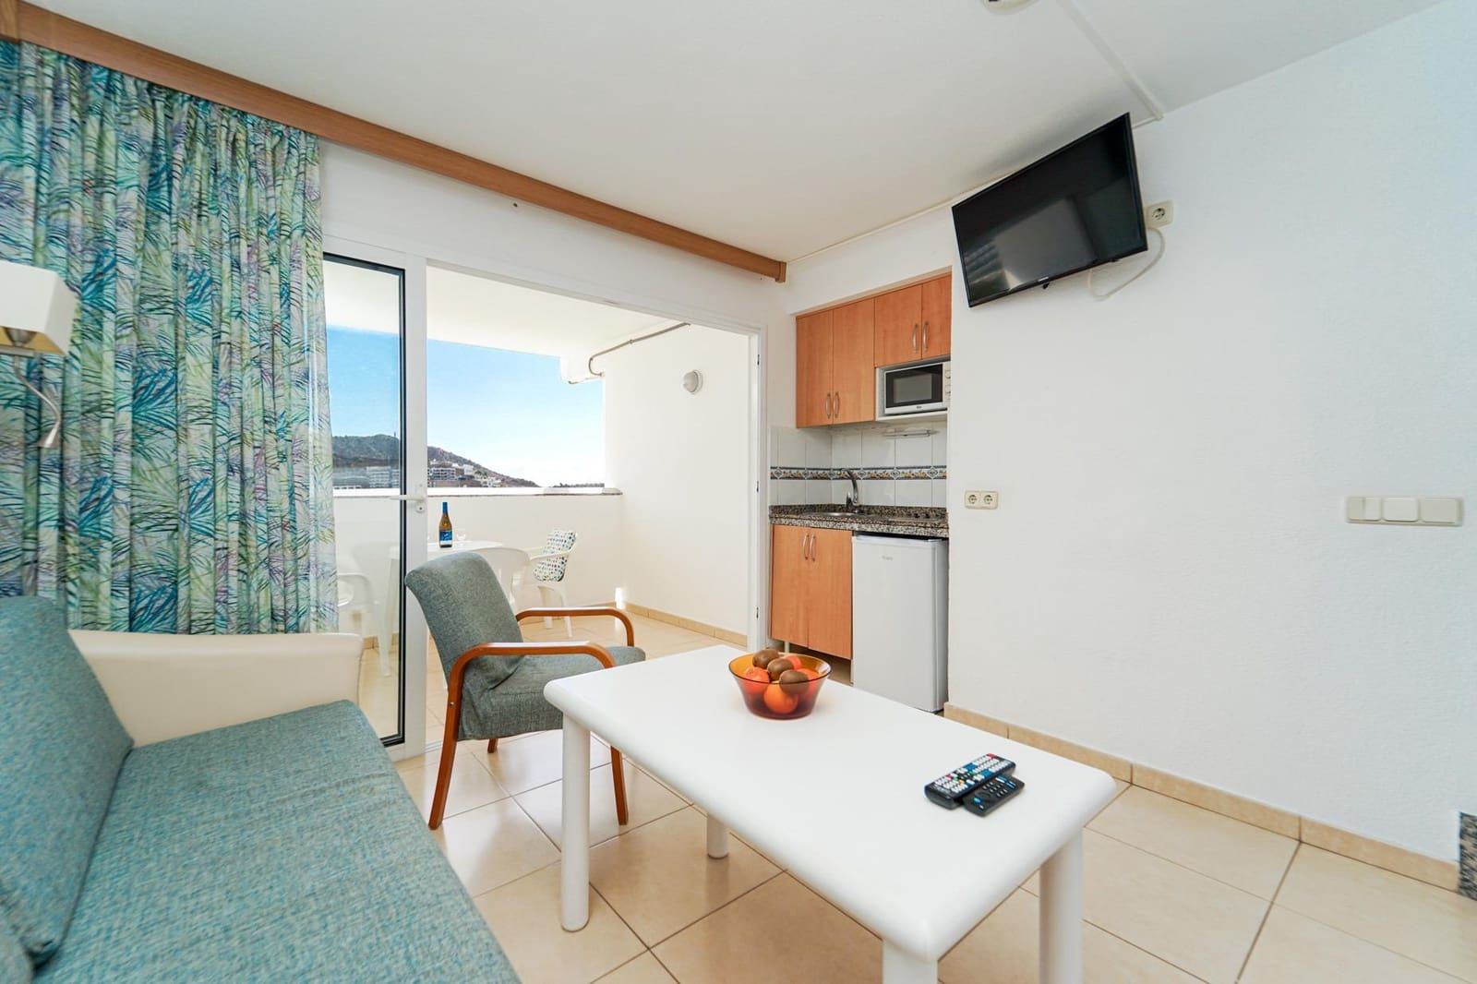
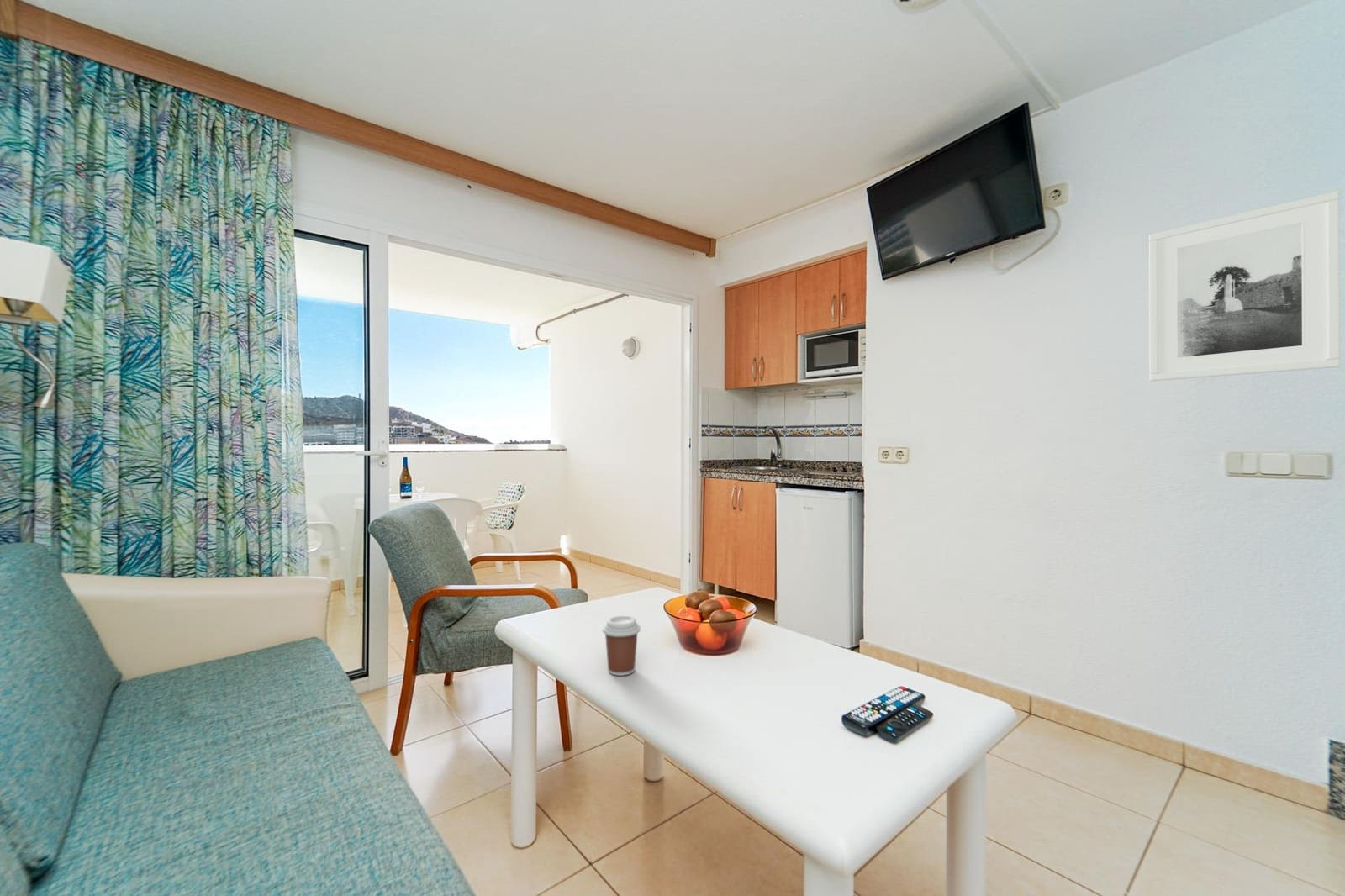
+ coffee cup [602,615,641,677]
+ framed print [1148,190,1341,382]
